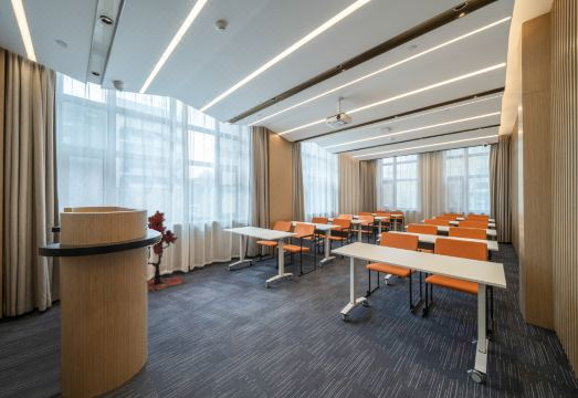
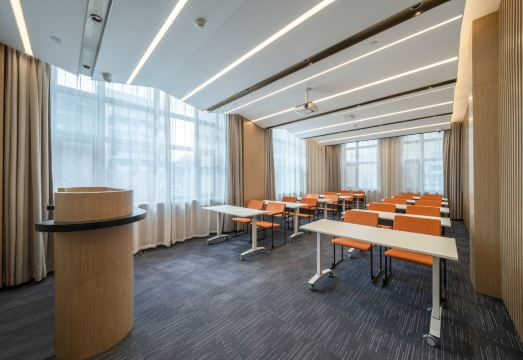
- tree [147,209,188,294]
